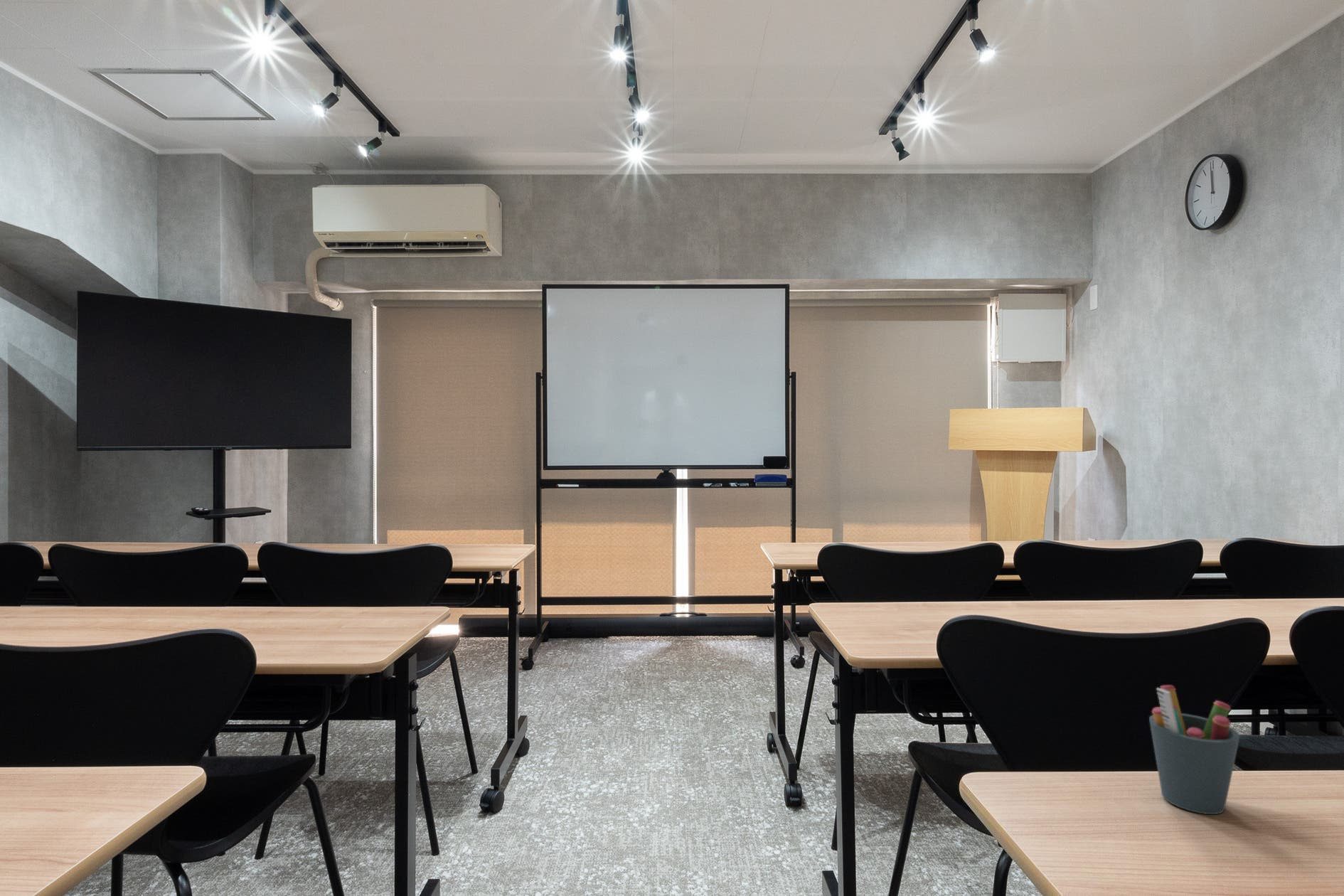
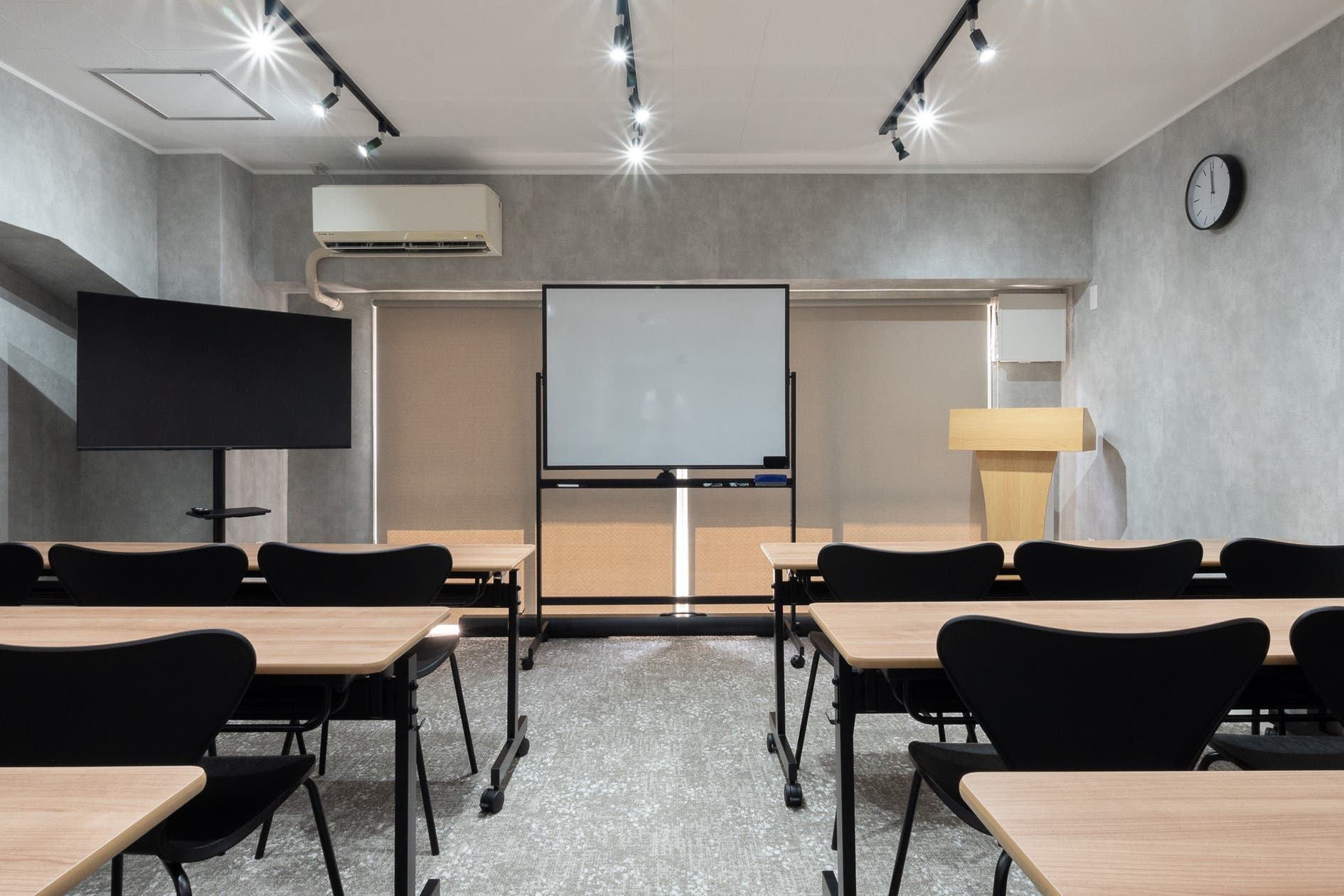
- pen holder [1148,685,1240,815]
